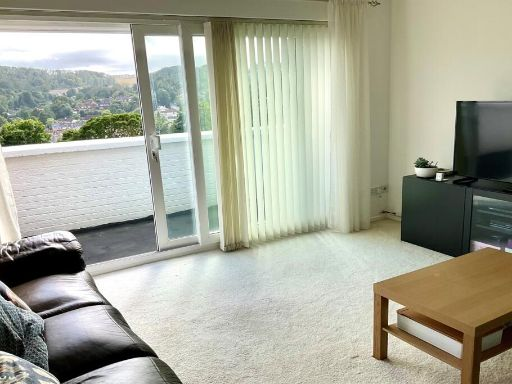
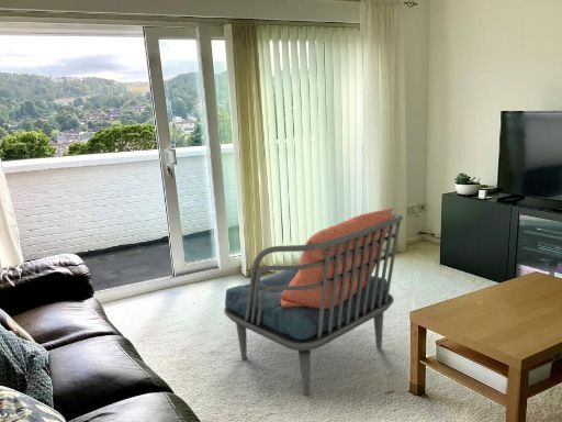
+ armchair [223,207,404,397]
